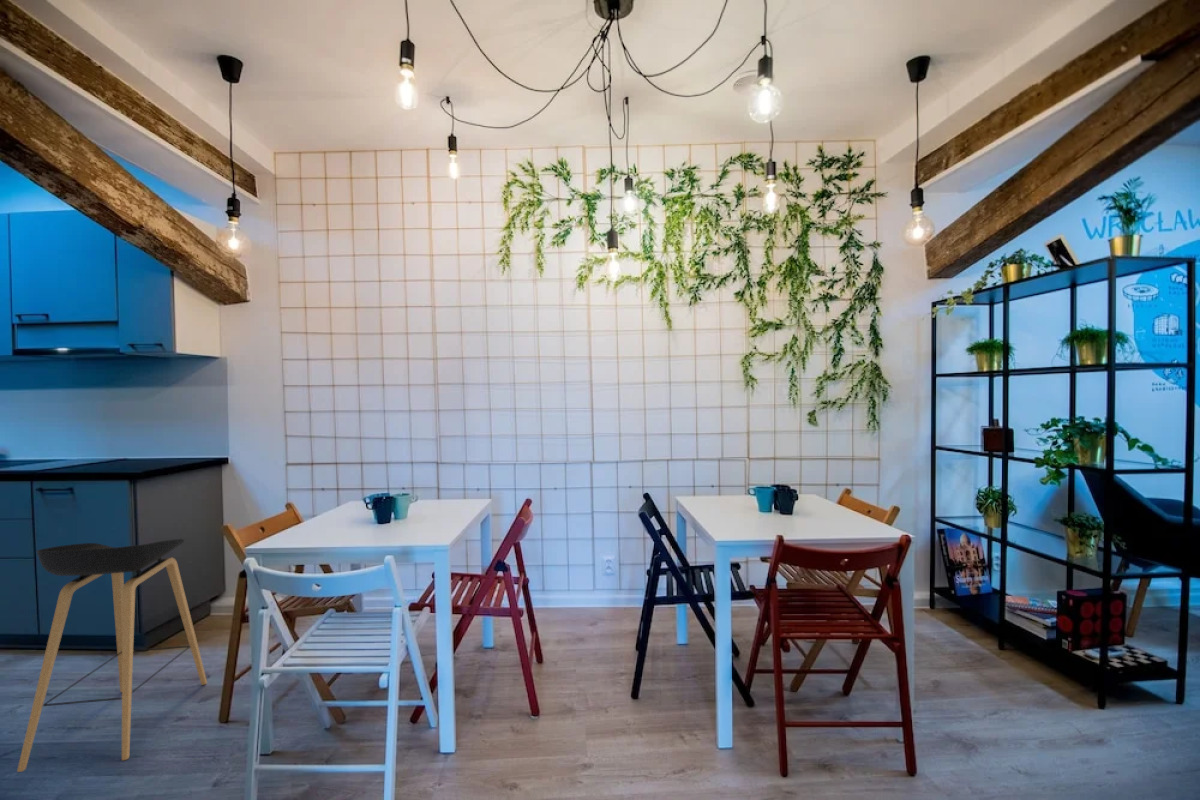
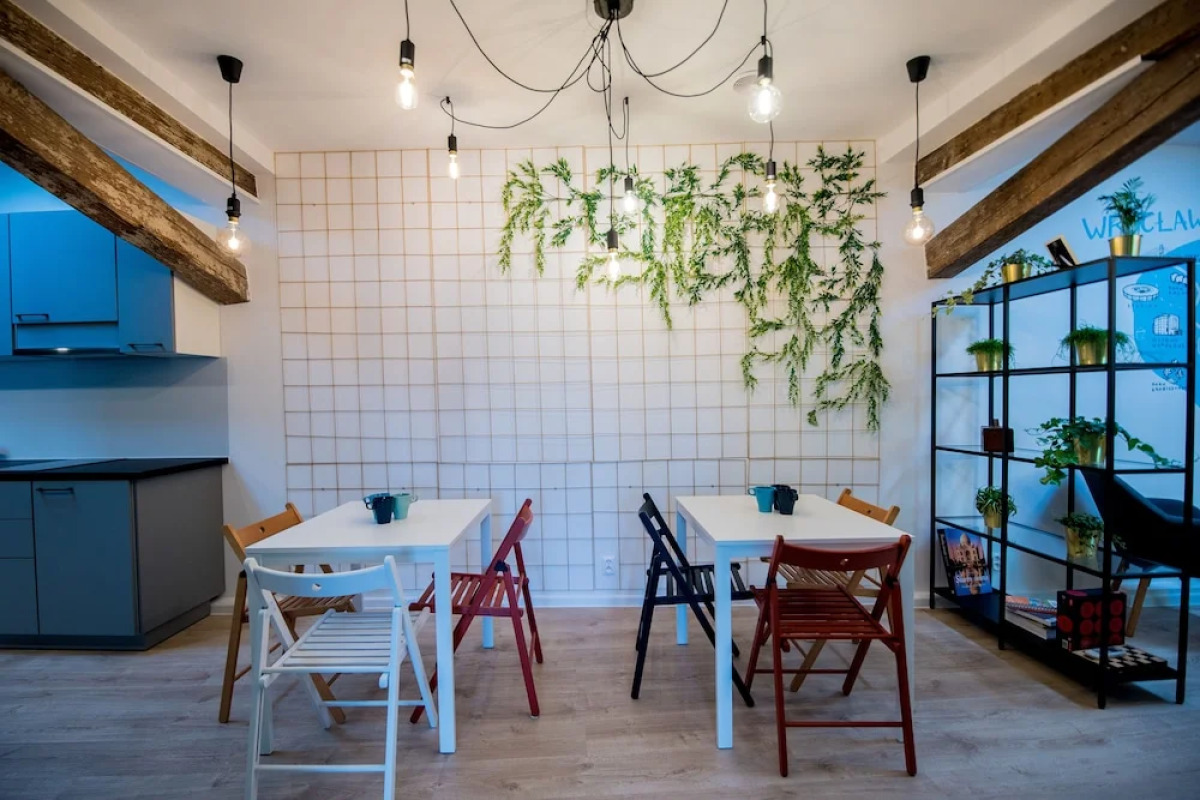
- stool [16,538,208,773]
